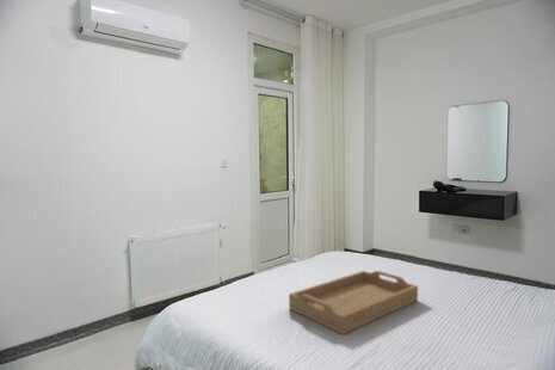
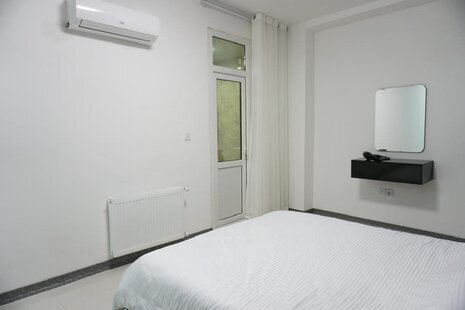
- serving tray [288,270,419,335]
